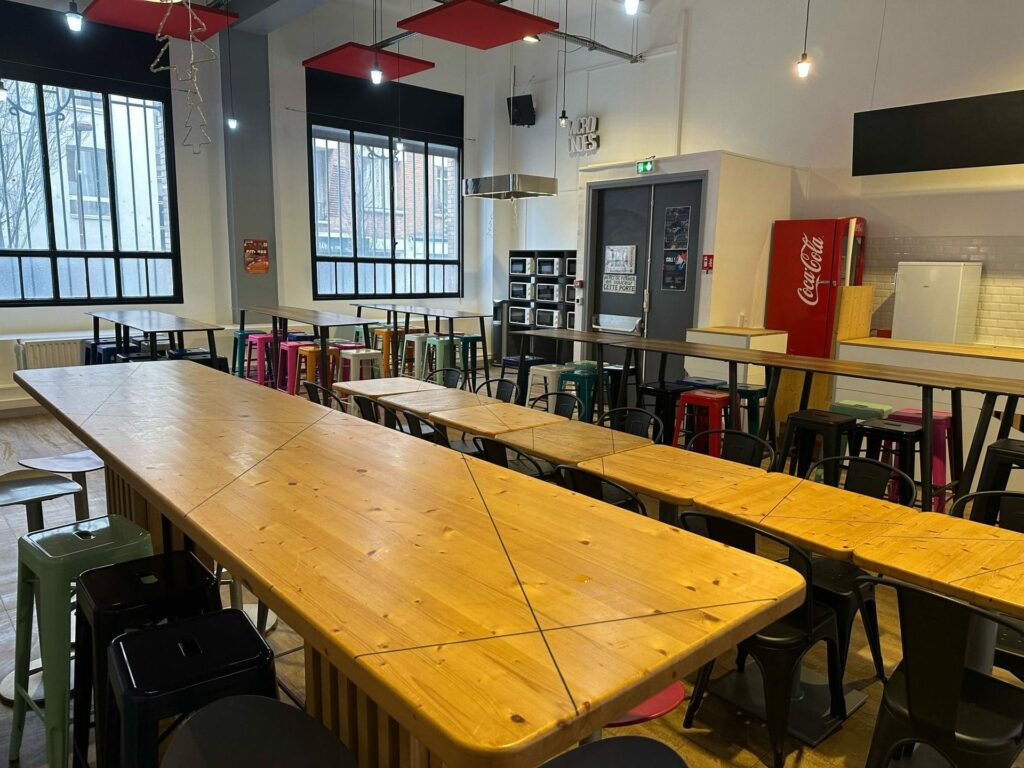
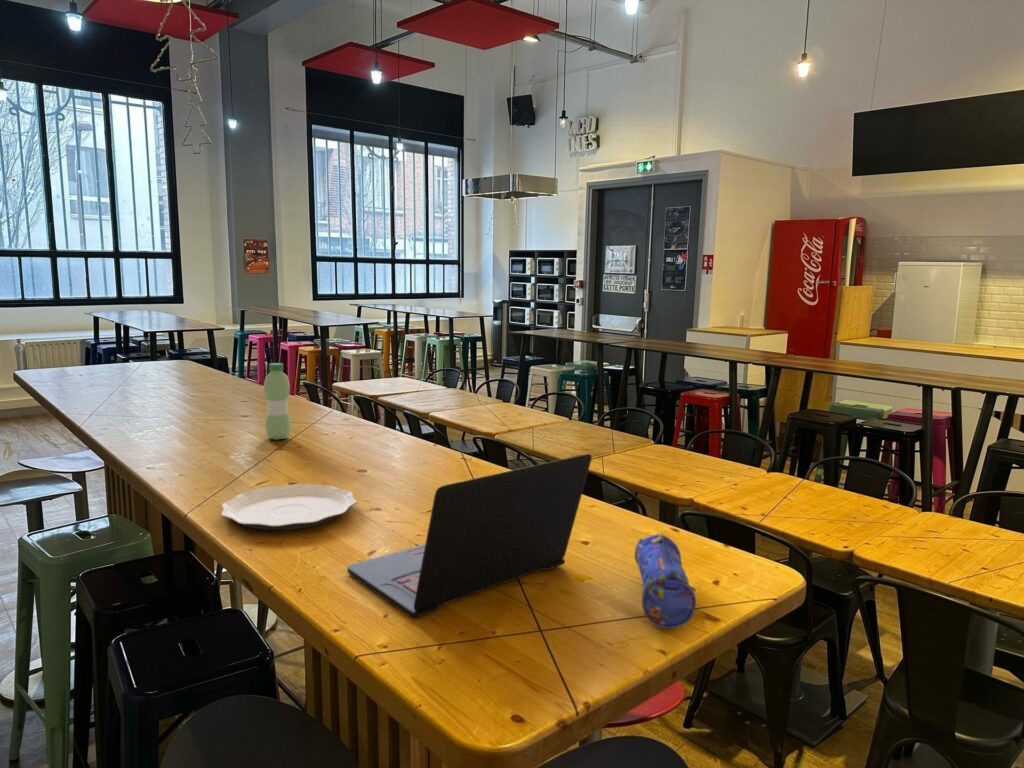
+ water bottle [263,362,292,441]
+ laptop [346,453,593,618]
+ plate [220,483,357,531]
+ pencil case [634,532,697,629]
